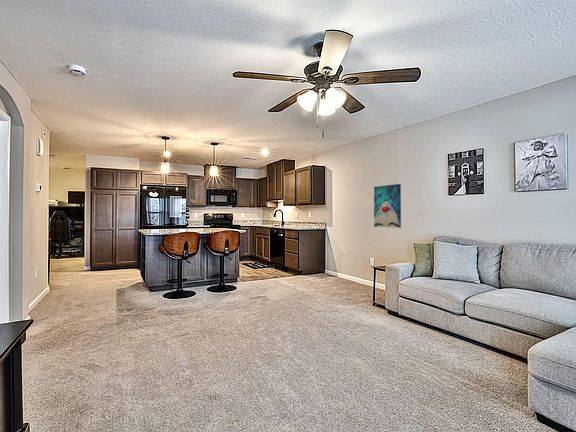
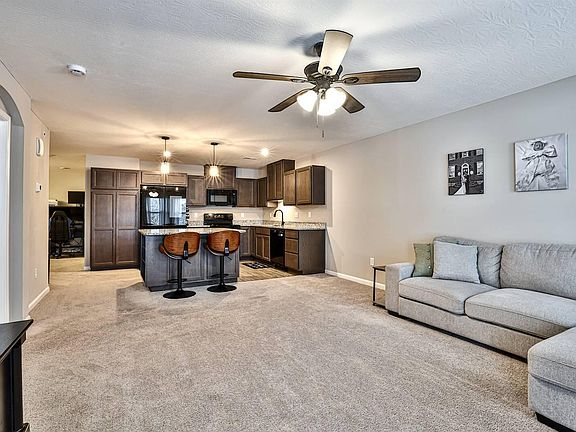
- wall art [373,183,402,229]
